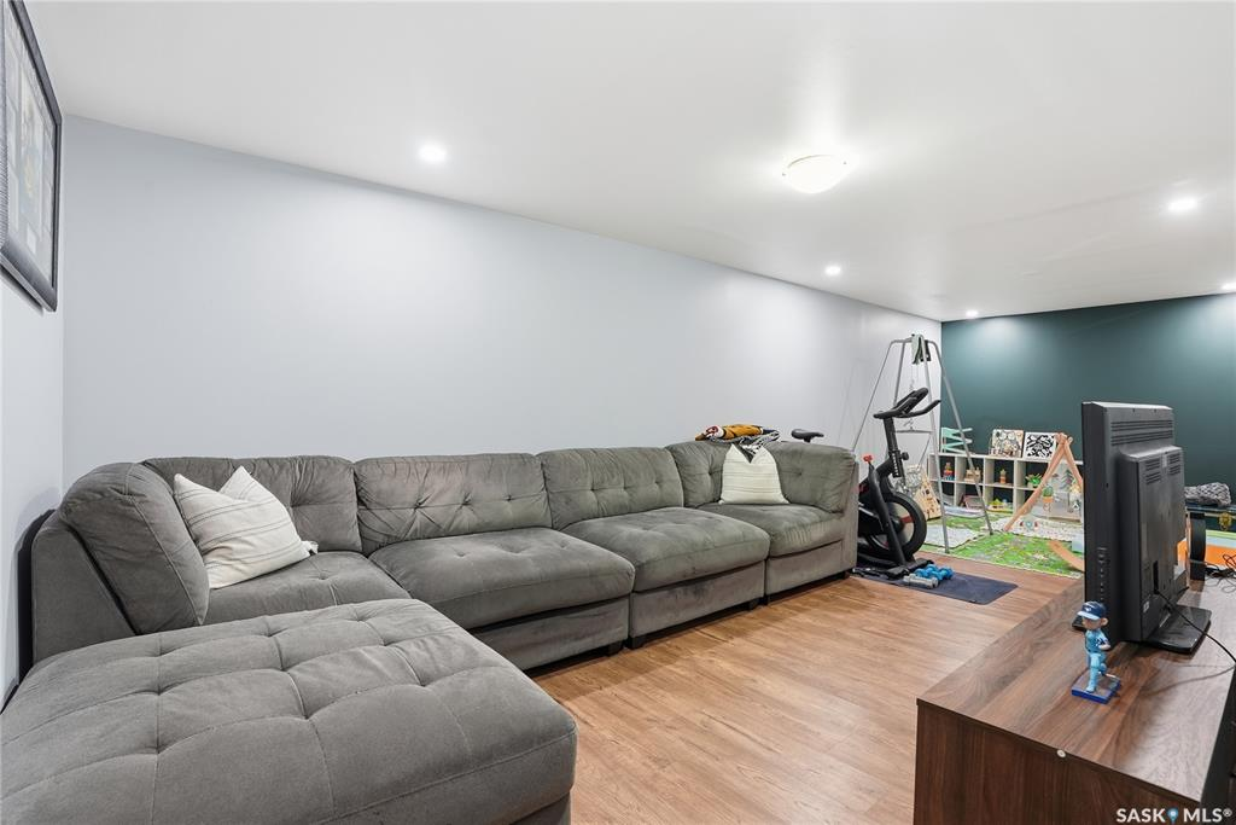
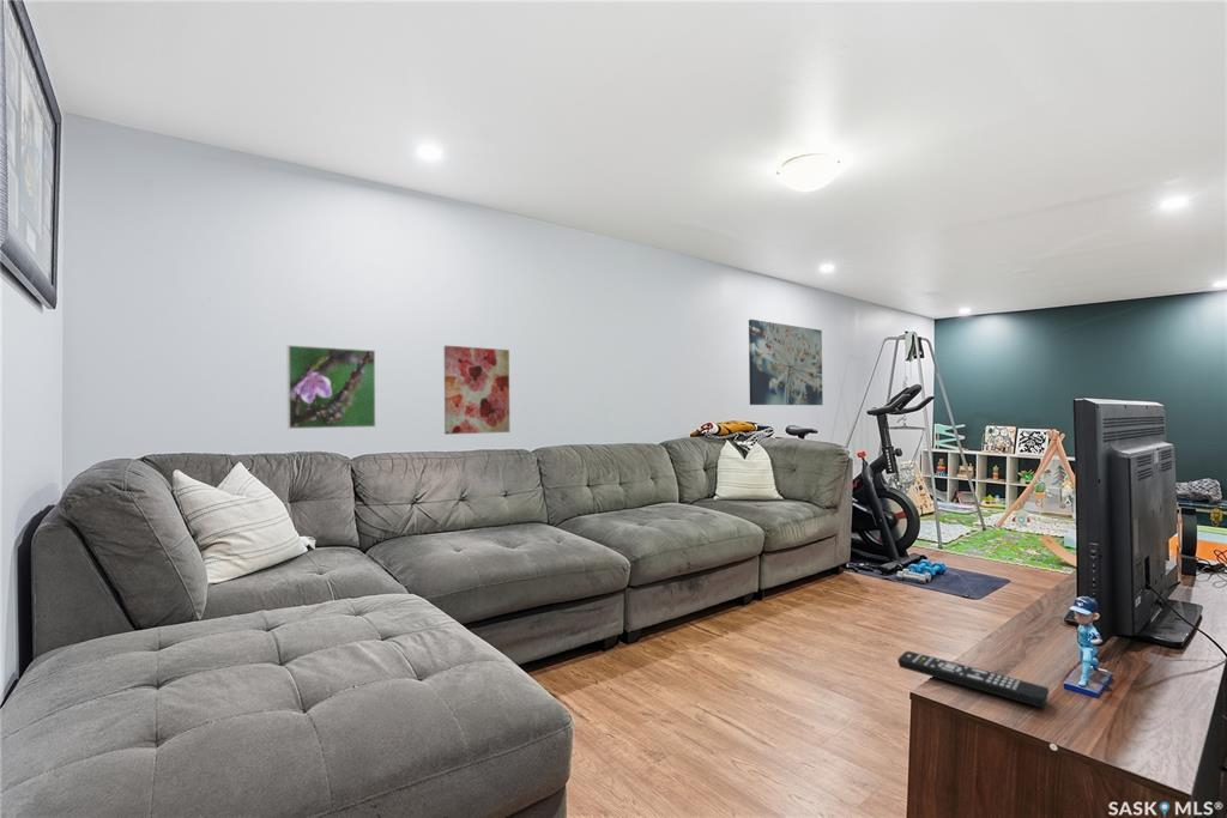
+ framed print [286,344,377,430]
+ wall art [443,345,510,435]
+ wall art [748,319,824,406]
+ remote control [896,650,1050,709]
